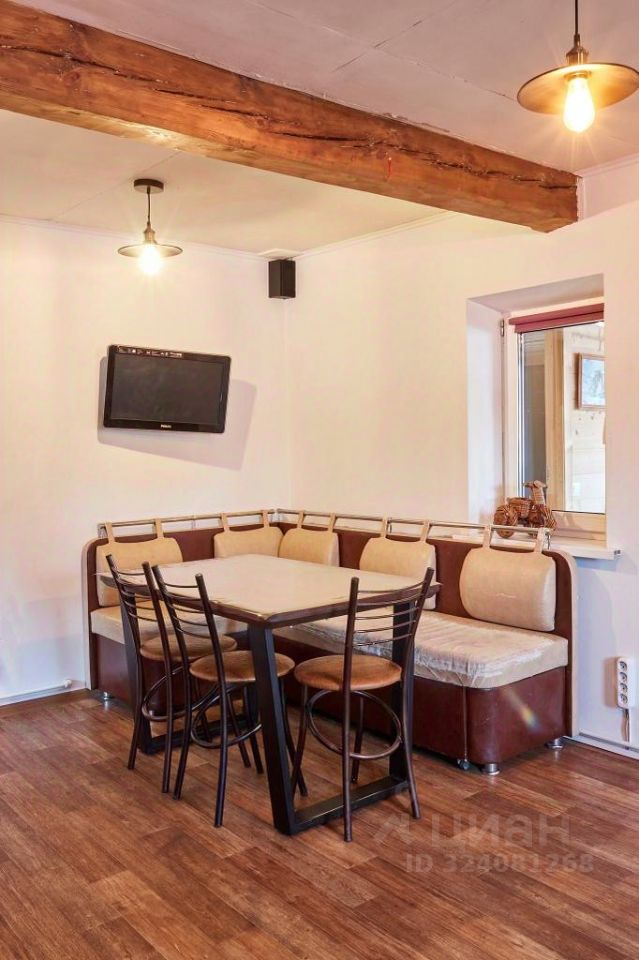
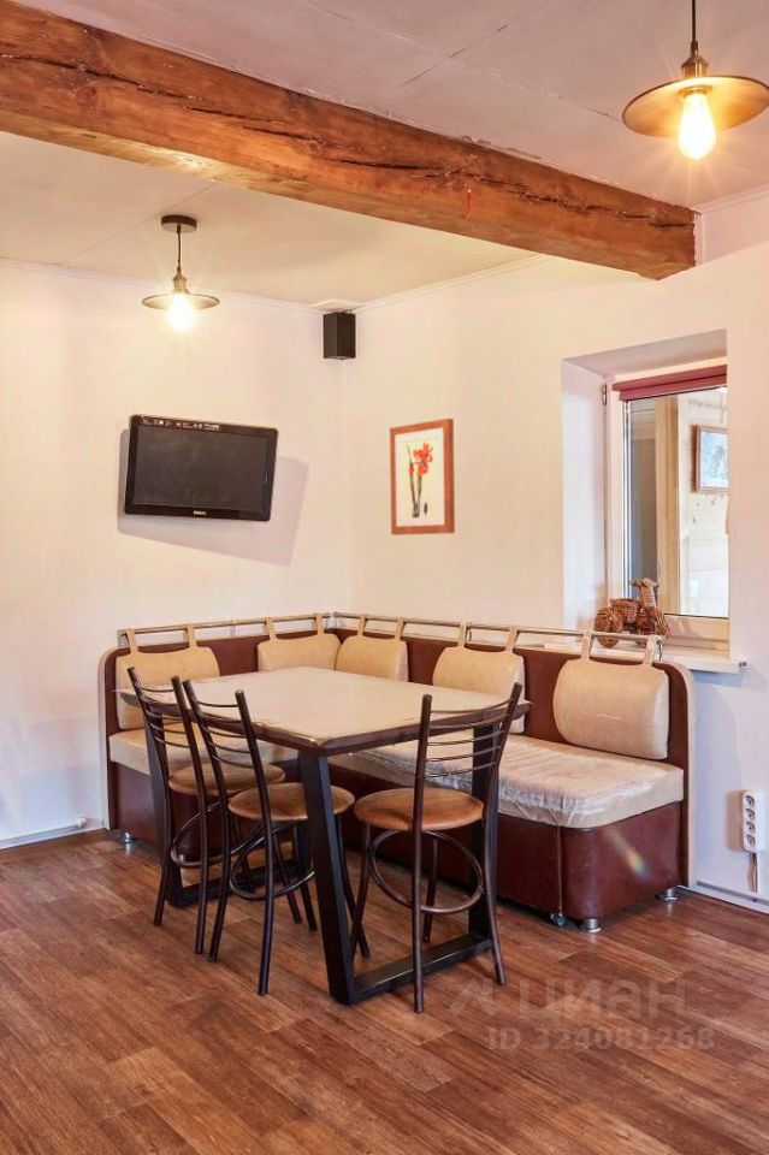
+ wall art [389,417,456,537]
